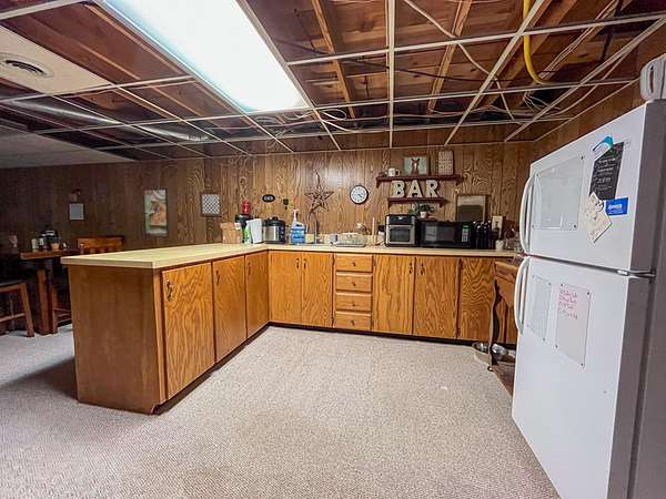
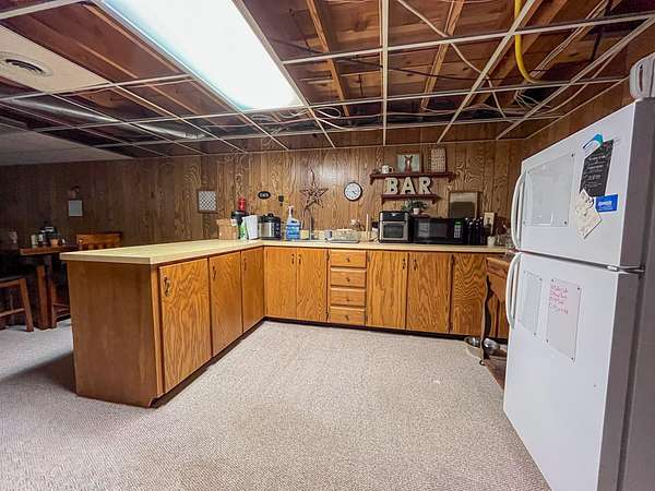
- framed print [142,187,170,238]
